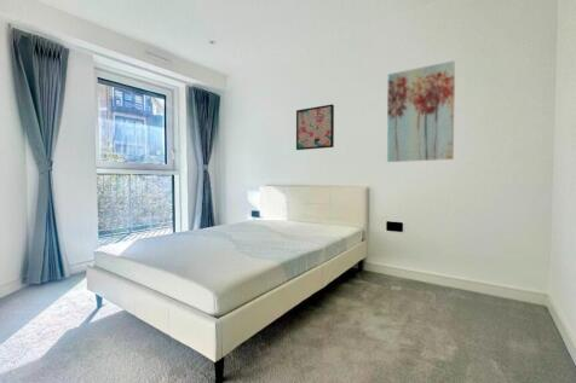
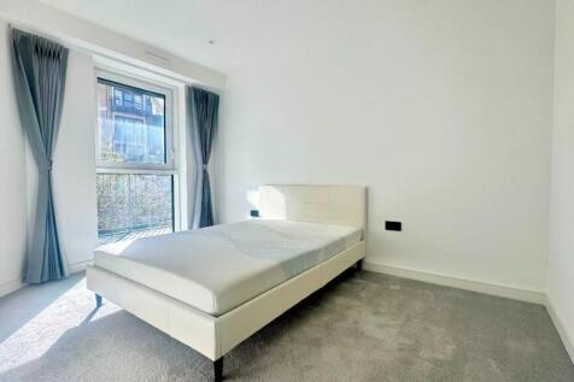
- wall art [295,103,335,151]
- wall art [386,59,456,163]
